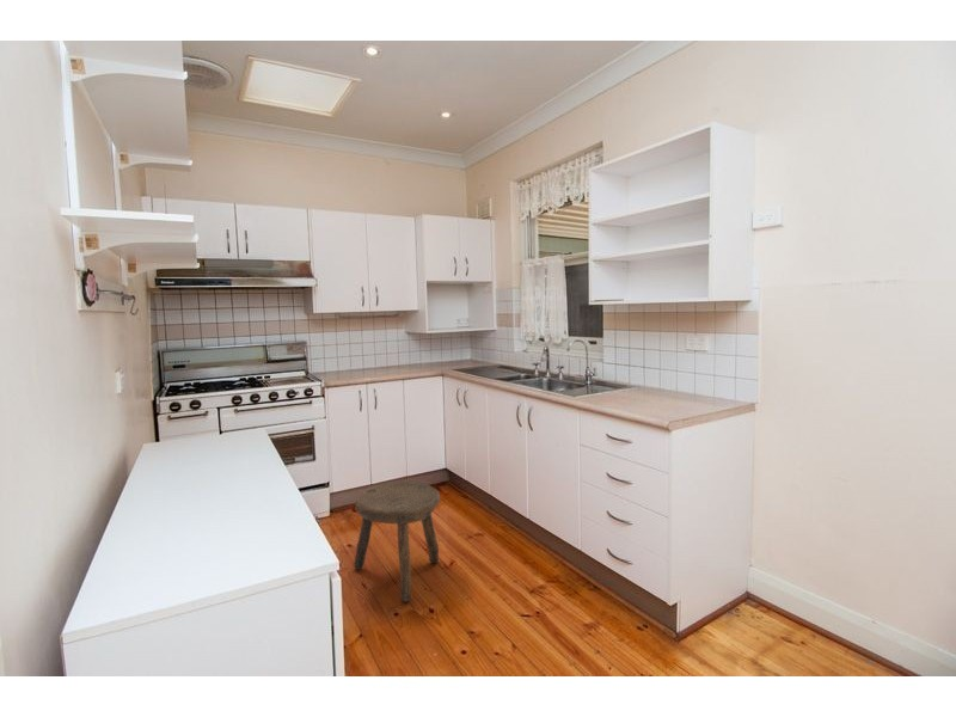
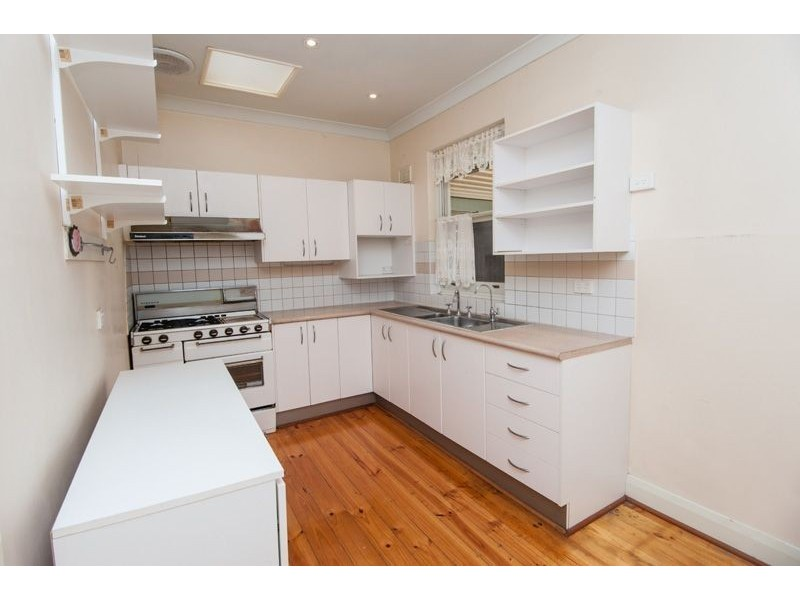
- stool [353,480,441,603]
